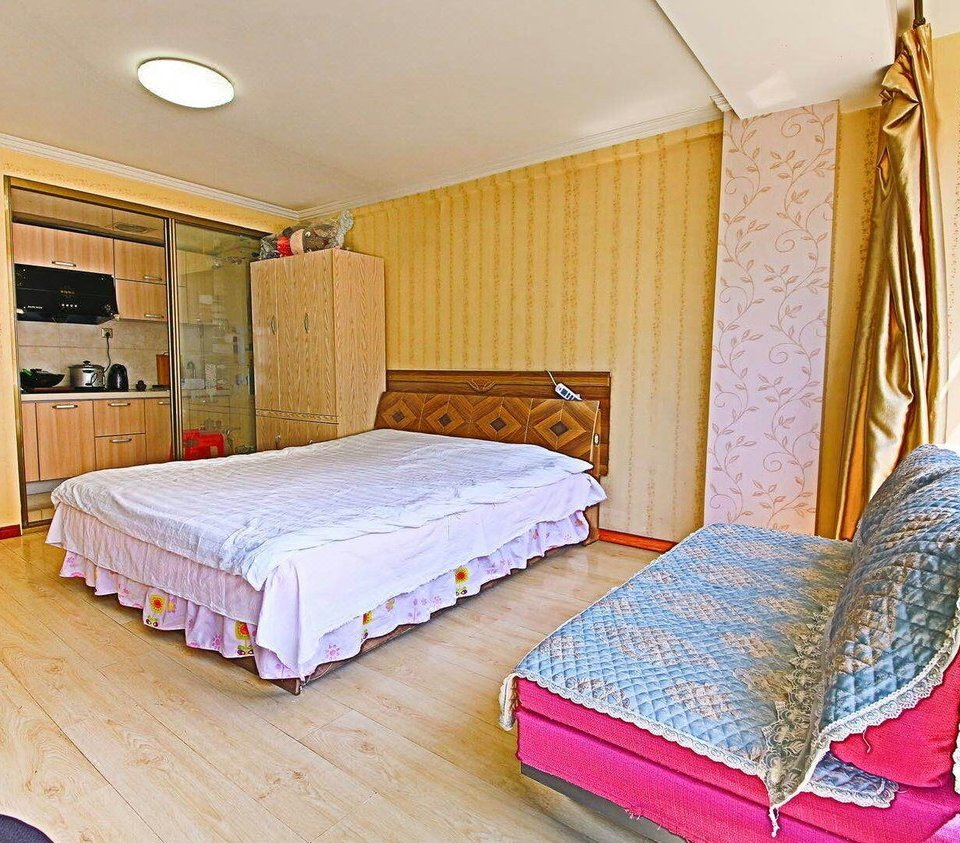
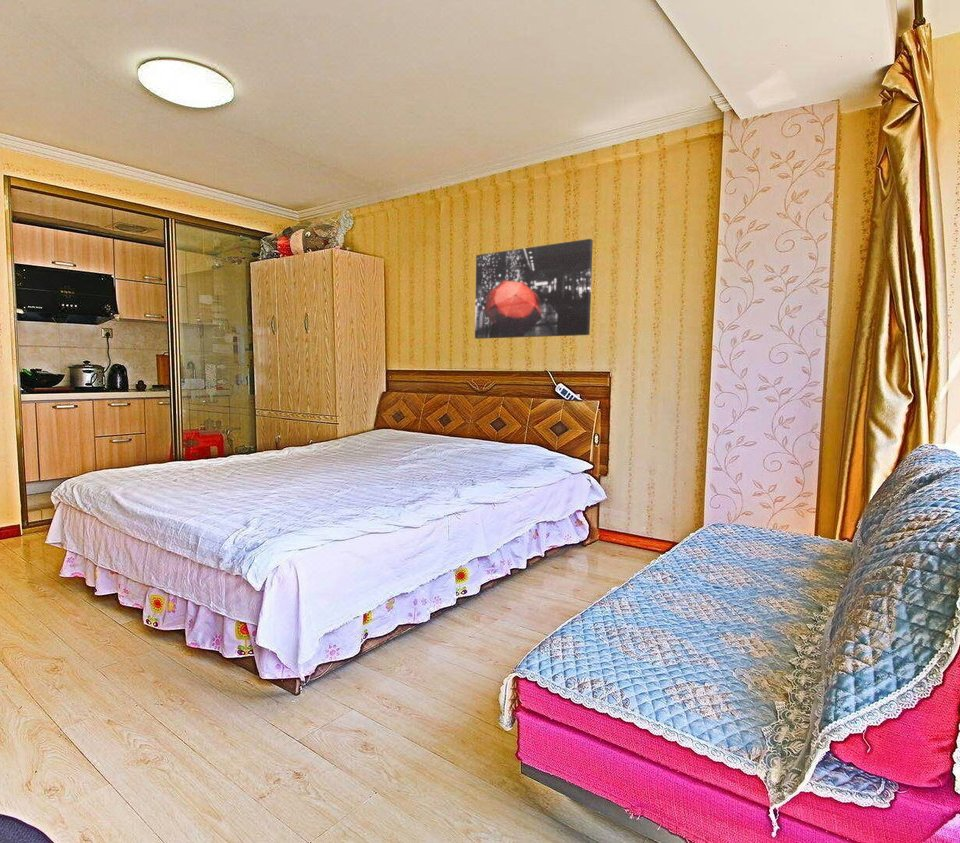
+ wall art [474,238,594,340]
